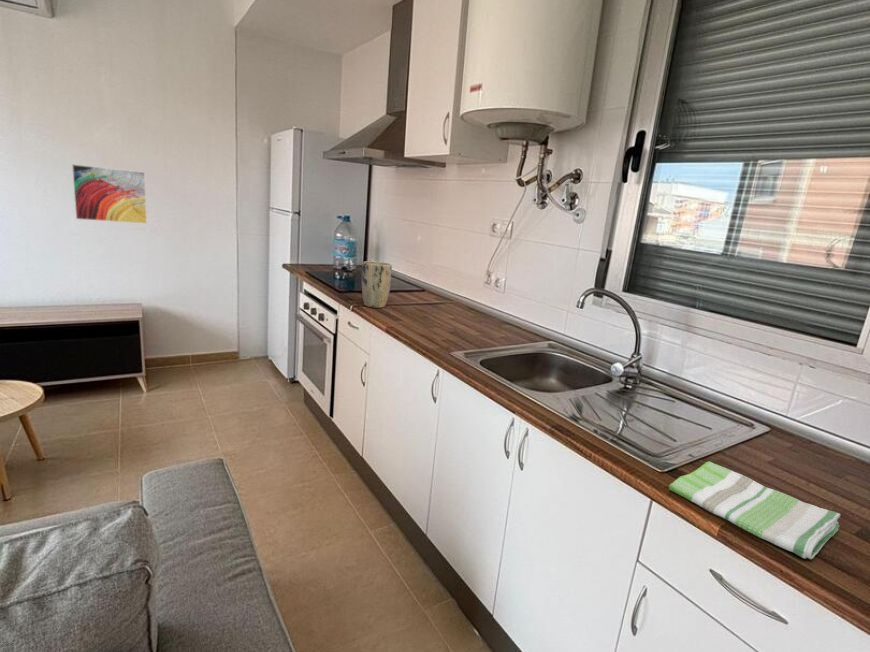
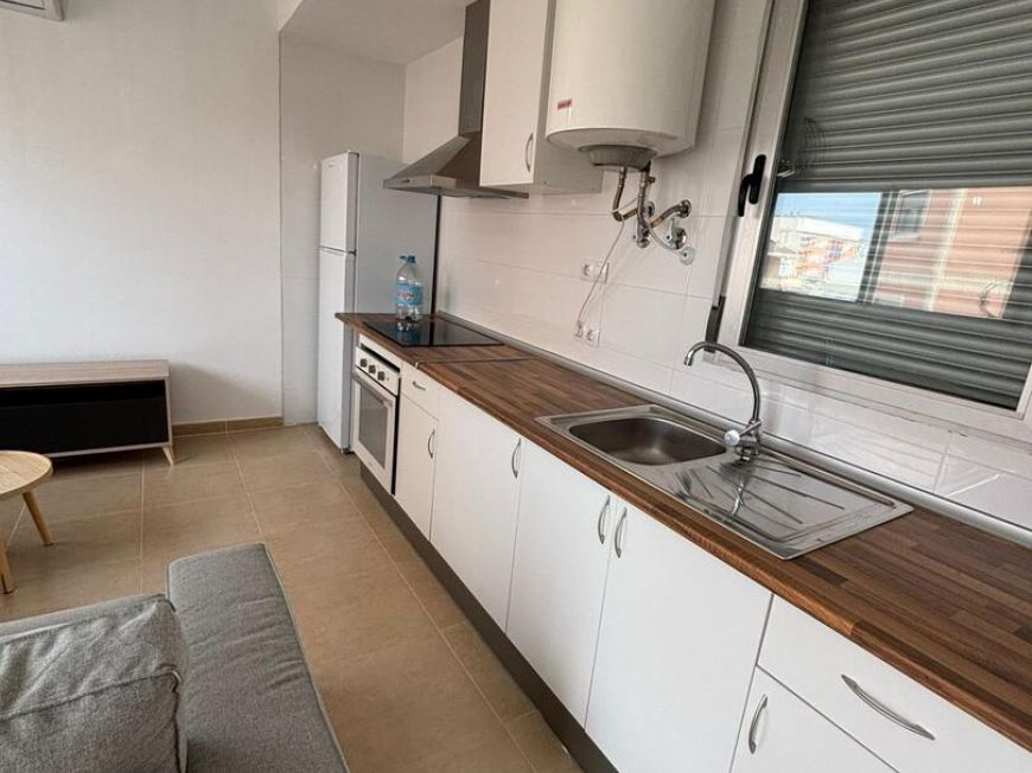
- plant pot [361,260,393,309]
- dish towel [668,461,841,560]
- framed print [71,163,148,225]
